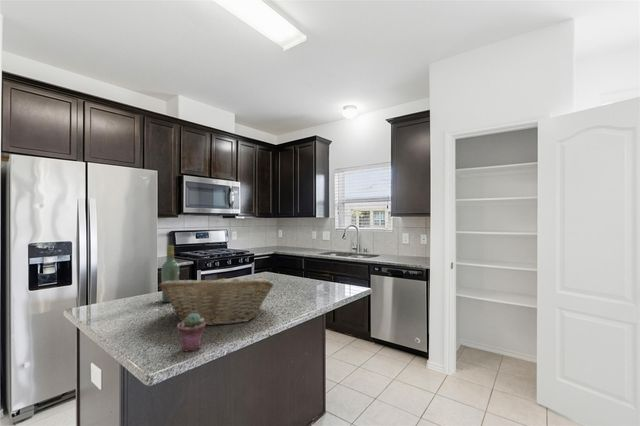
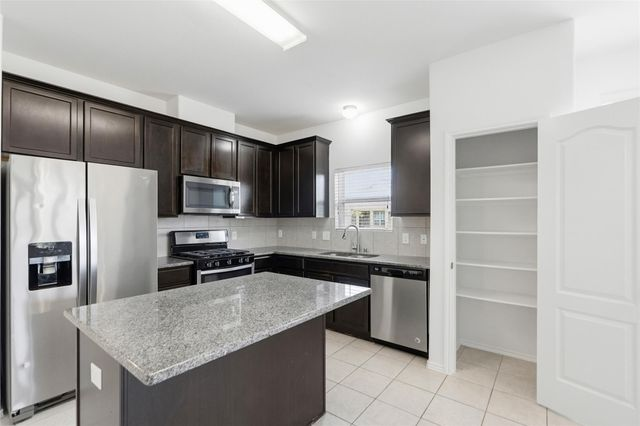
- wine bottle [161,245,180,303]
- fruit basket [158,273,275,327]
- potted succulent [176,313,206,352]
